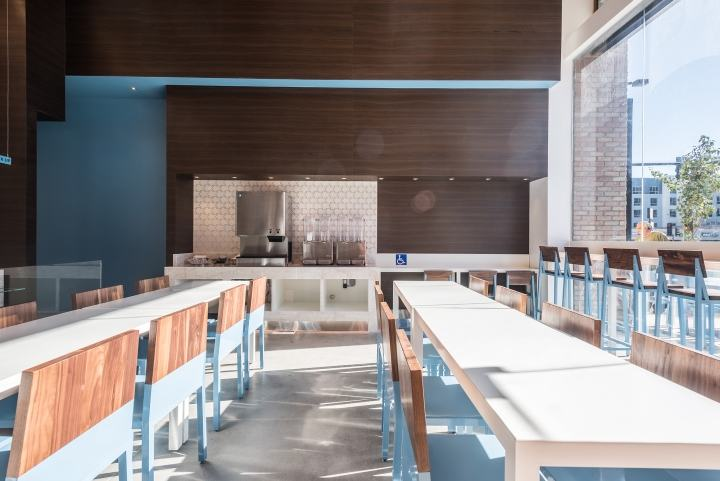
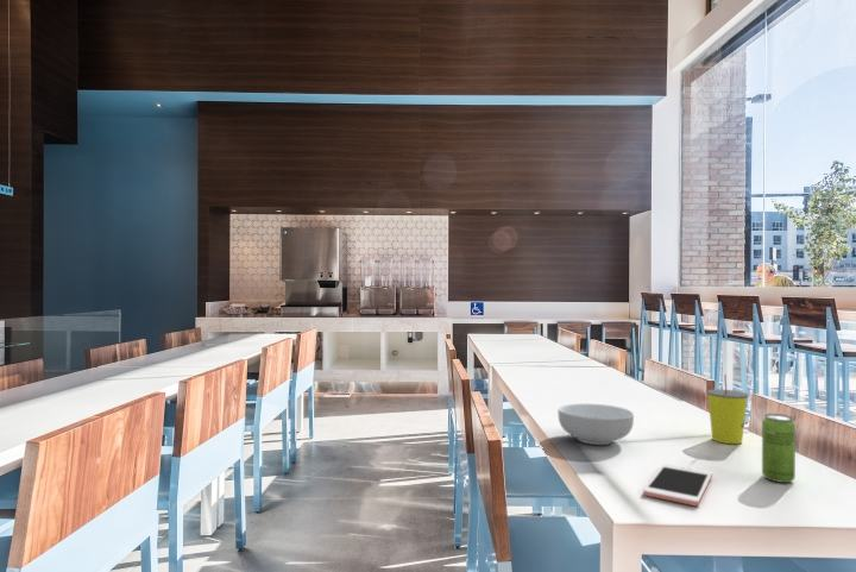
+ straw [706,373,750,445]
+ cell phone [642,463,713,507]
+ beverage can [761,413,797,484]
+ cereal bowl [556,403,635,446]
